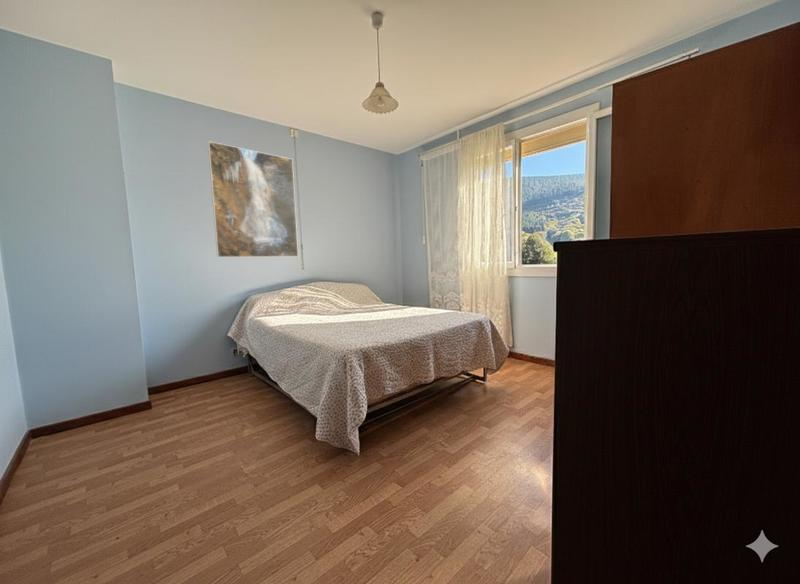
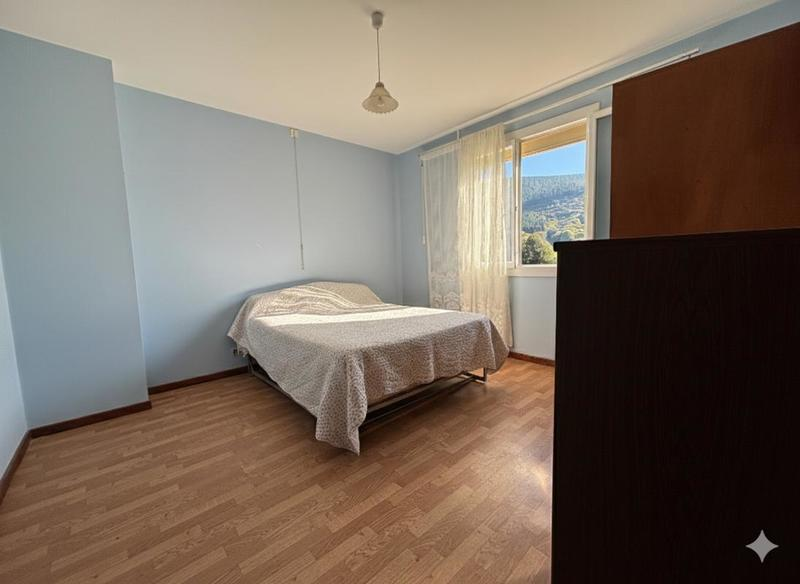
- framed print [207,140,299,258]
